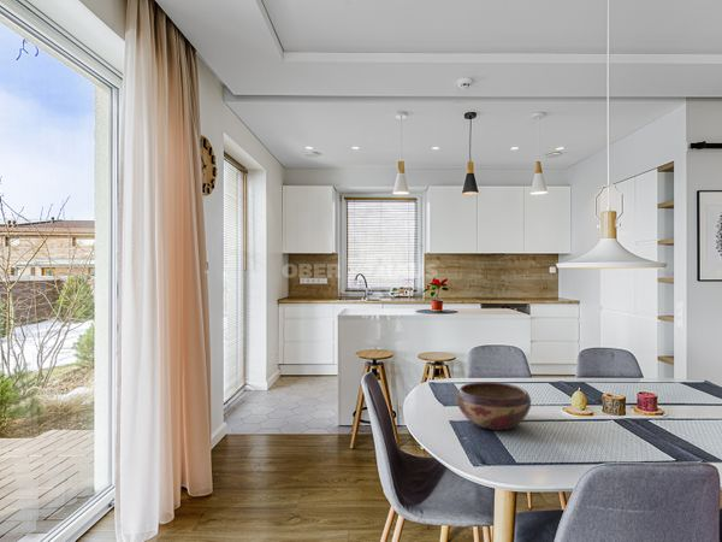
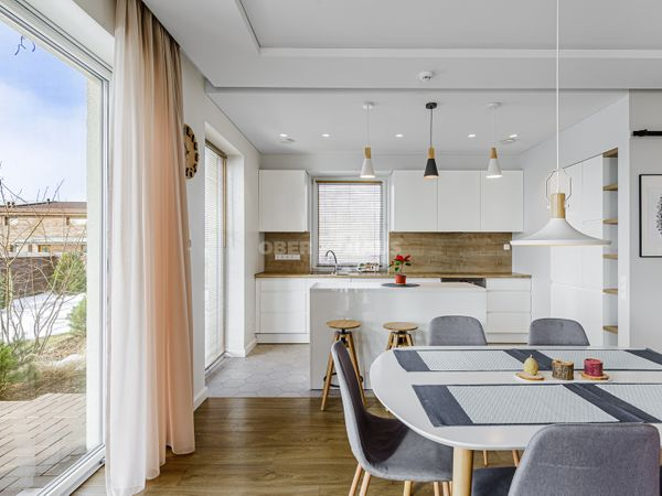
- decorative bowl [455,381,532,431]
